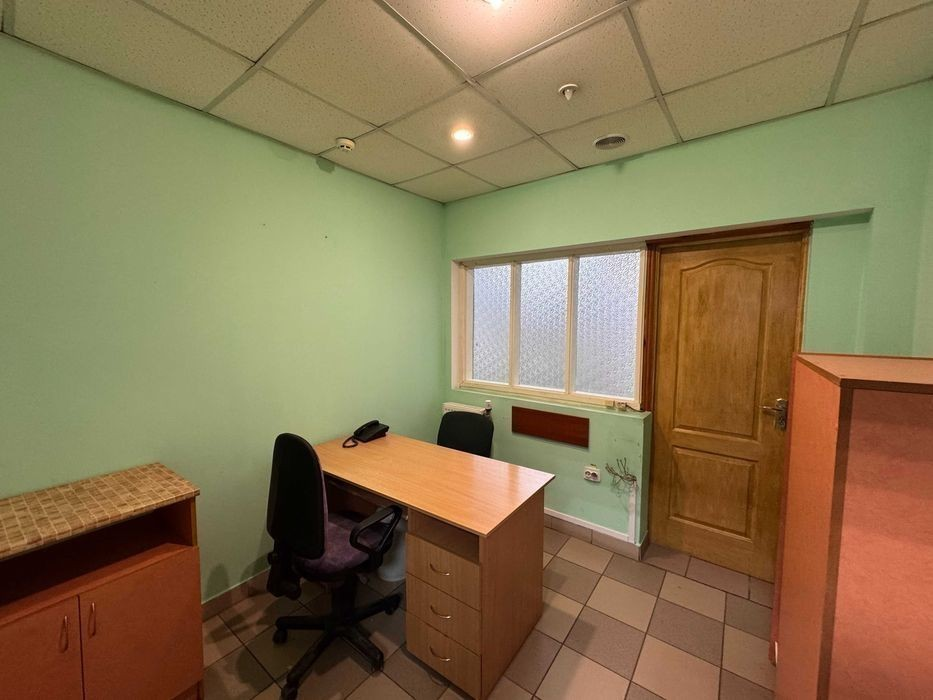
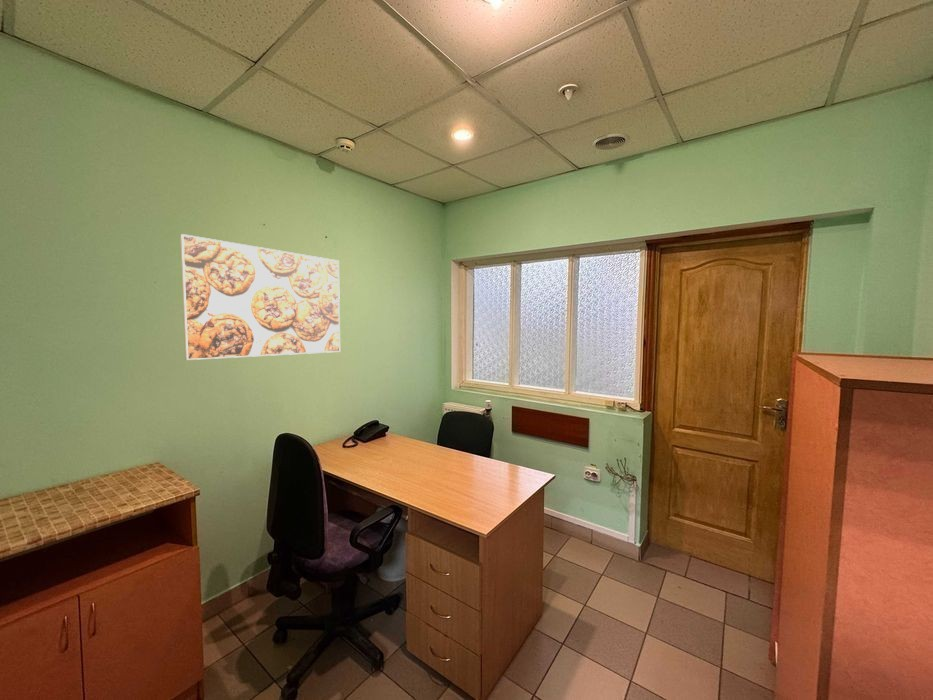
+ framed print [179,233,341,361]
